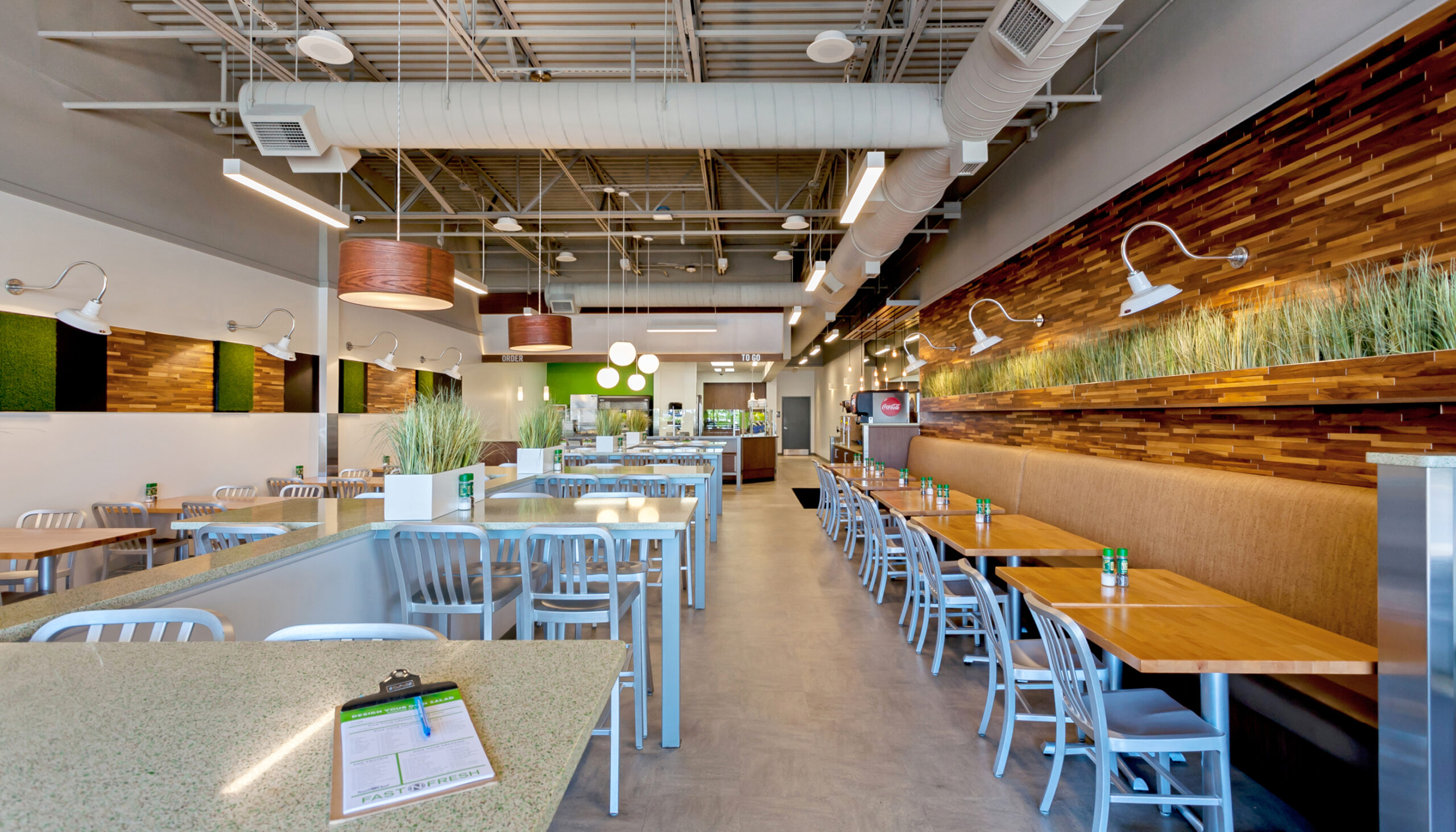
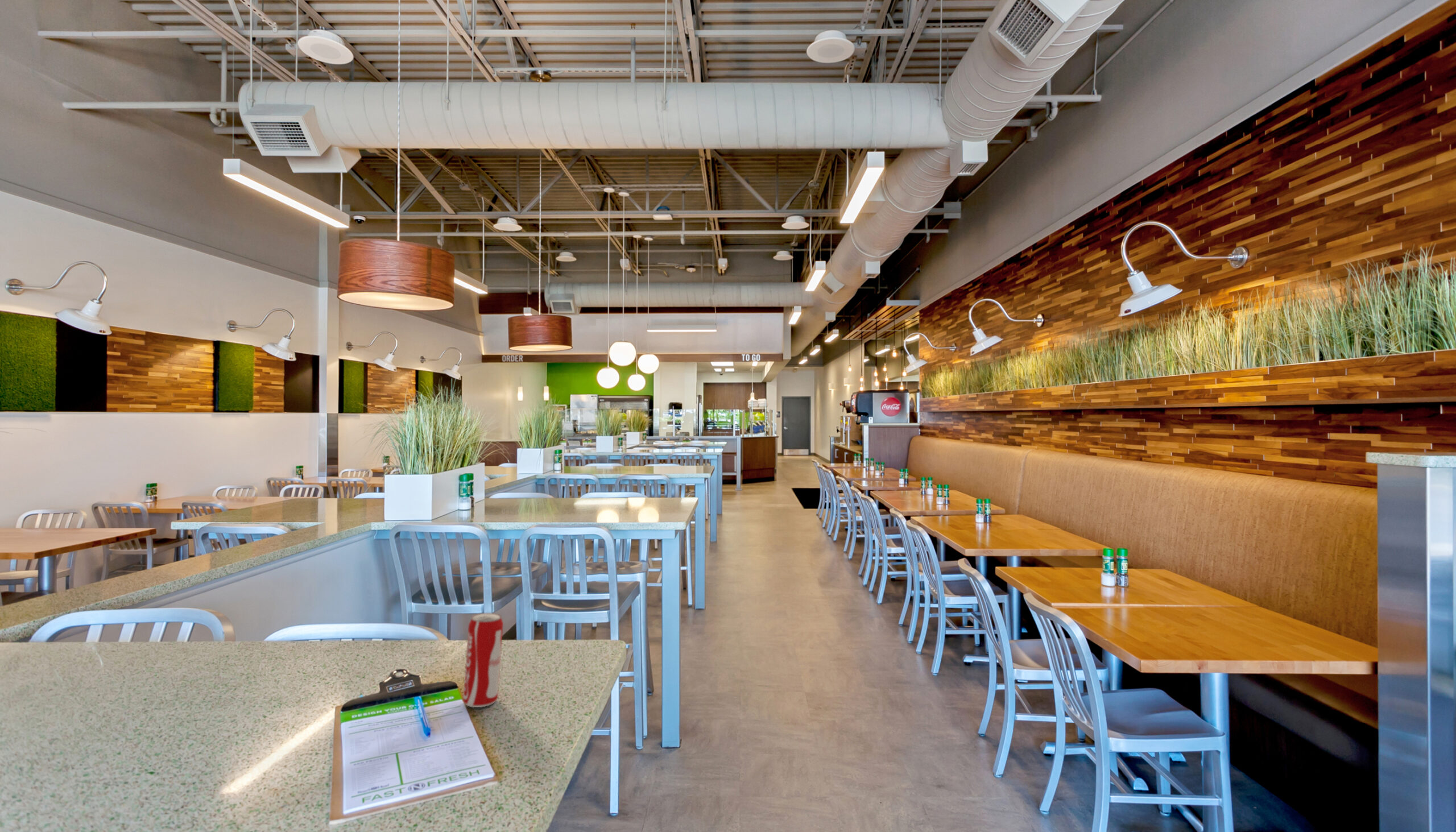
+ beverage can [462,612,504,708]
